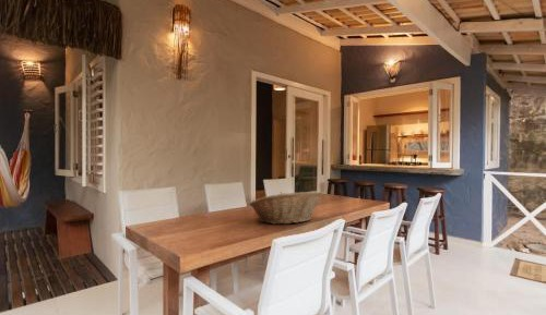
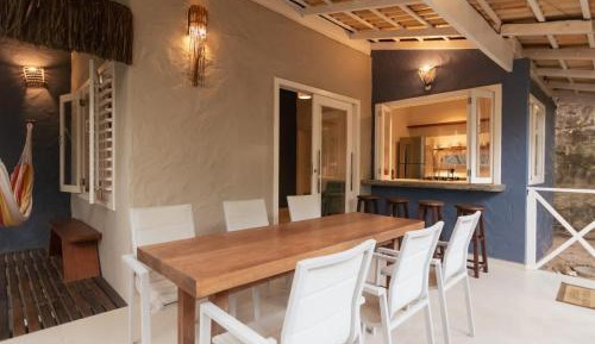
- fruit basket [248,190,323,226]
